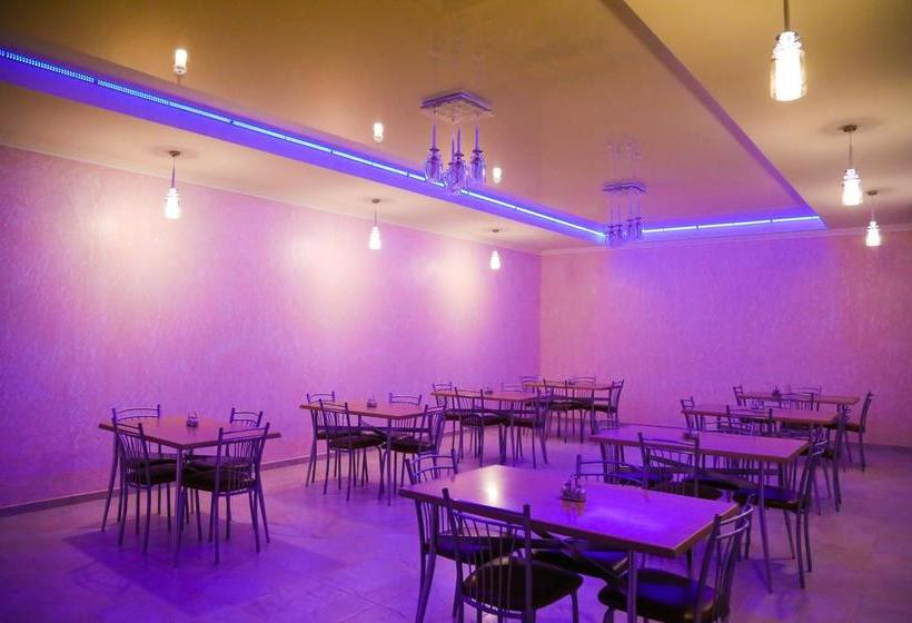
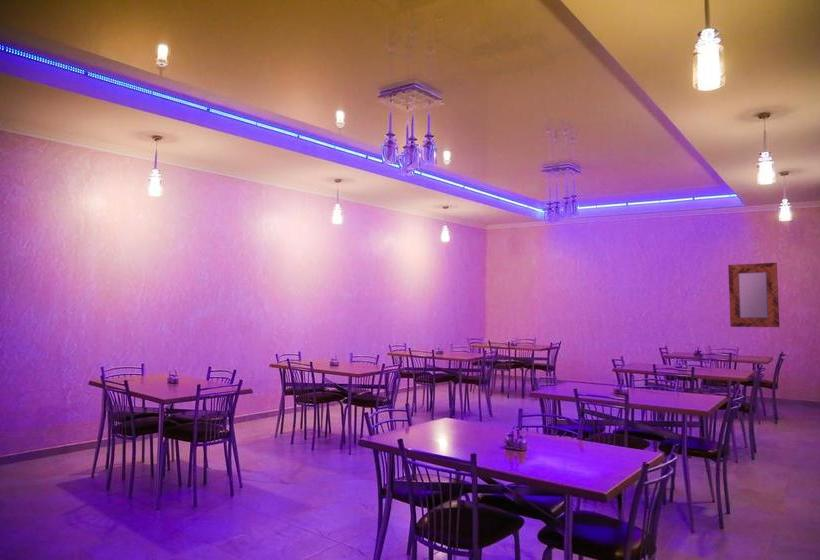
+ home mirror [727,262,780,328]
